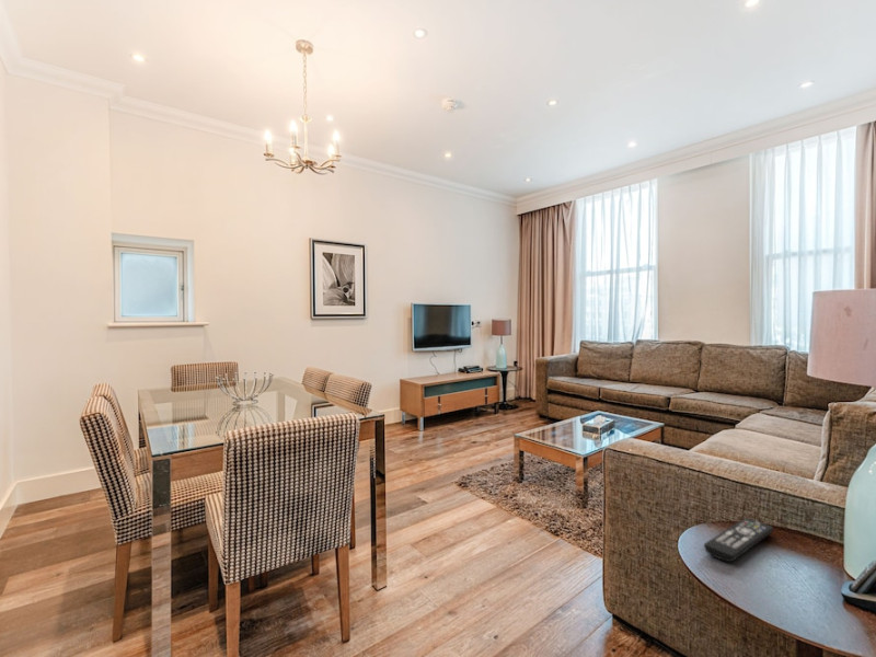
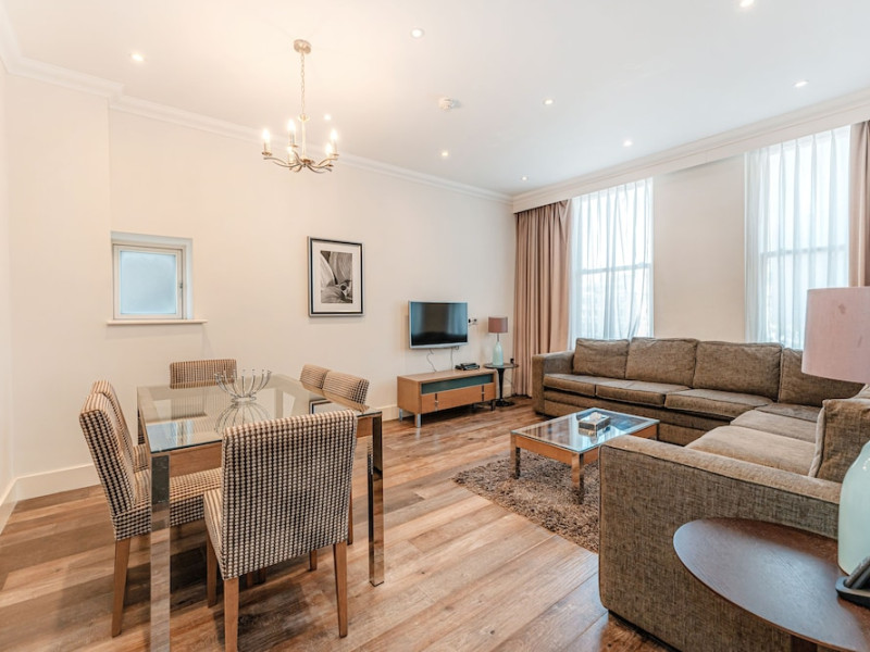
- remote control [703,517,774,563]
